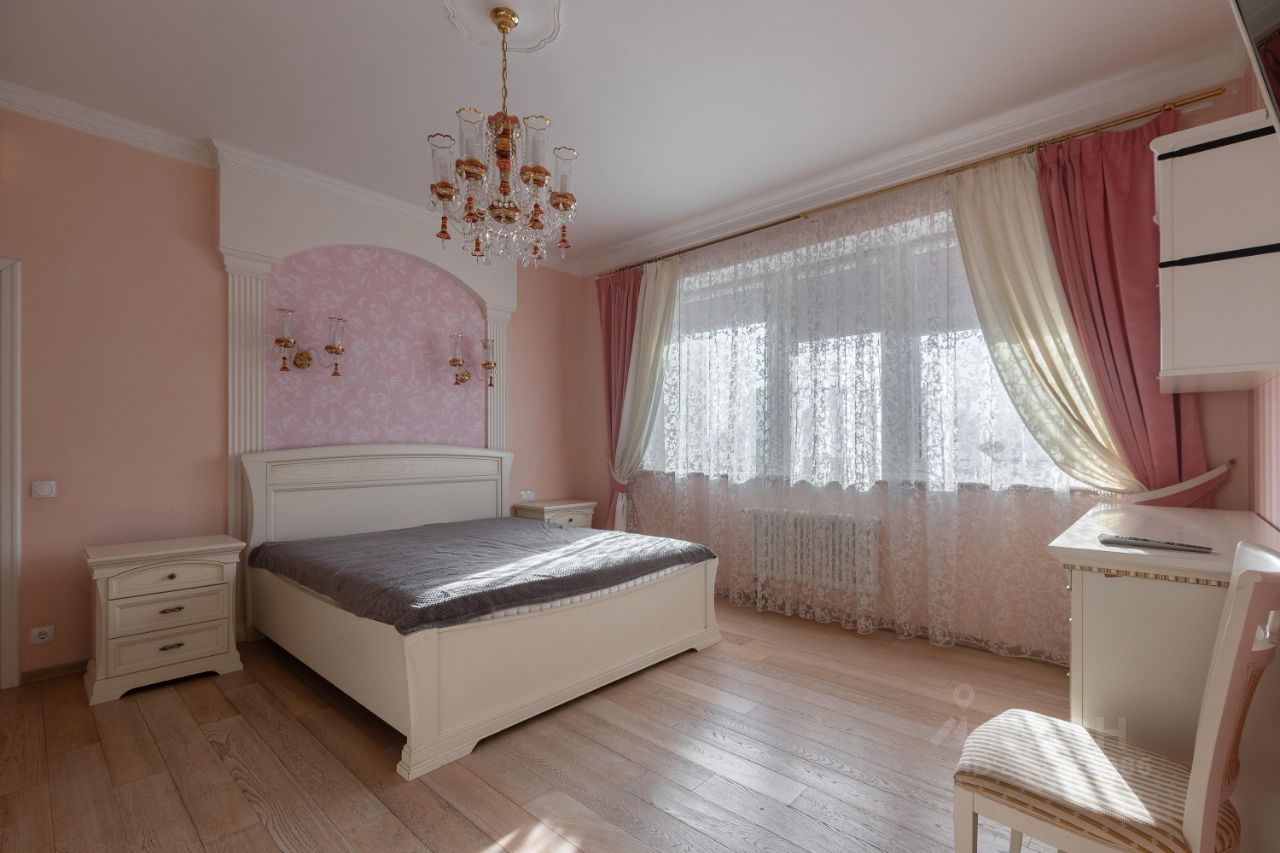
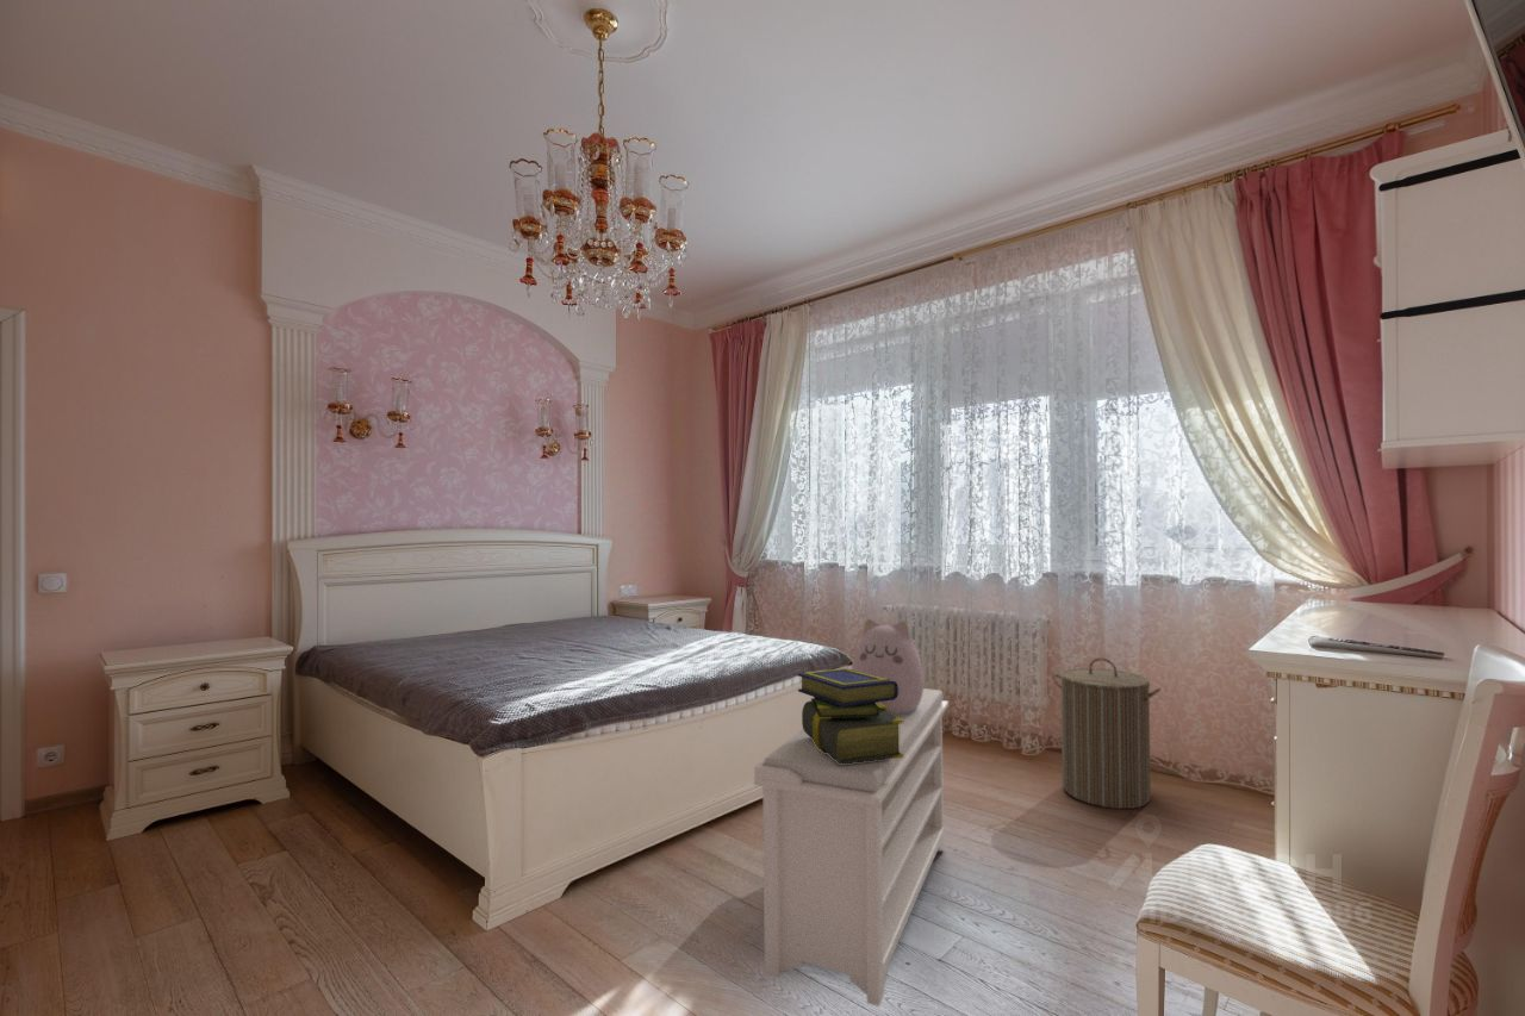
+ stack of books [797,667,904,765]
+ plush toy [851,617,925,715]
+ bench [753,687,950,1008]
+ laundry hamper [1051,657,1162,810]
